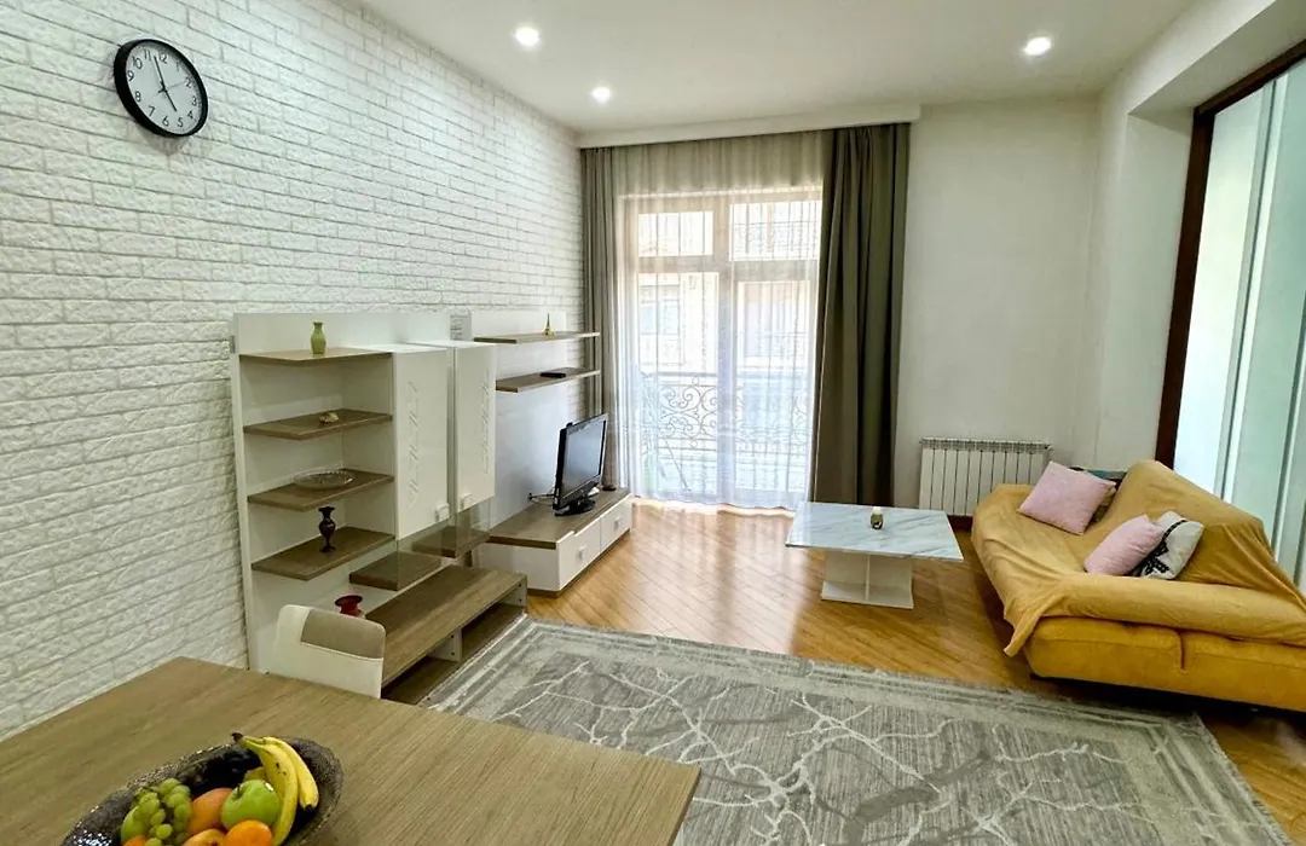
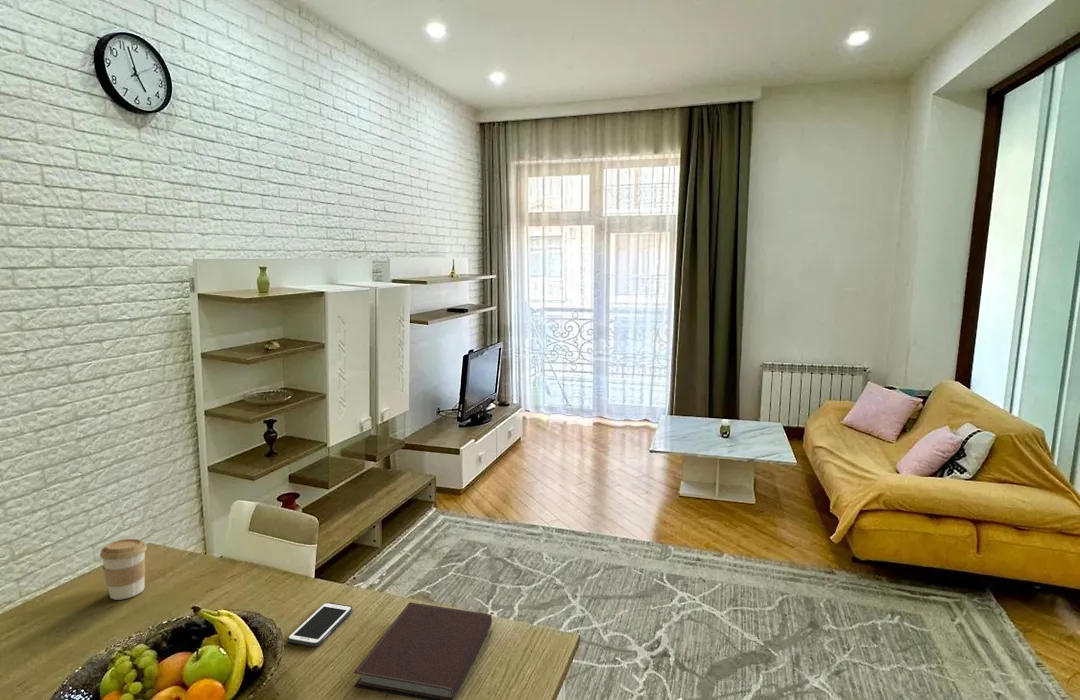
+ cell phone [287,601,353,648]
+ notebook [353,601,493,700]
+ coffee cup [99,538,148,601]
